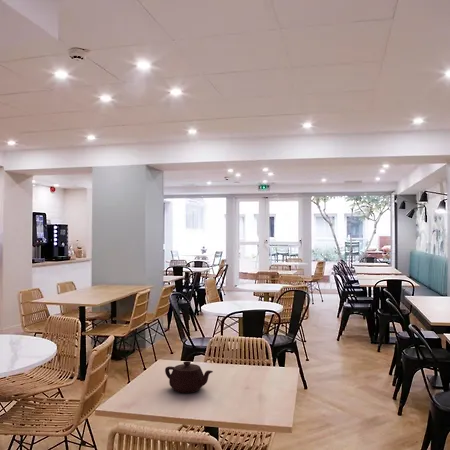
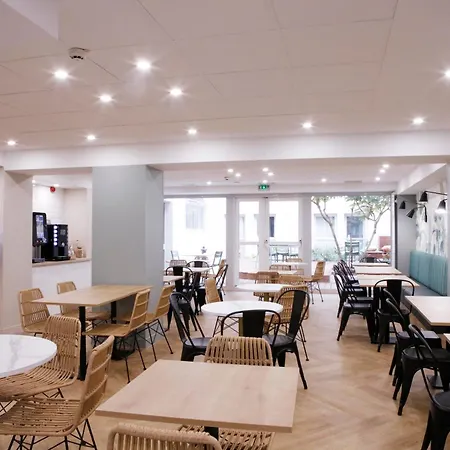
- teapot [164,360,214,394]
